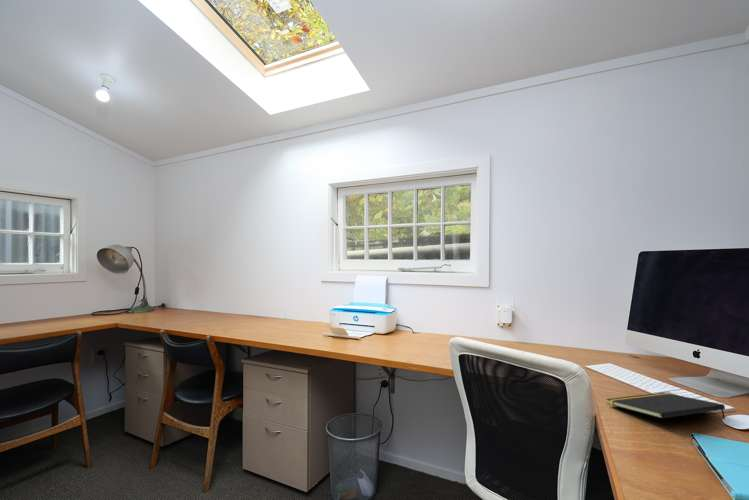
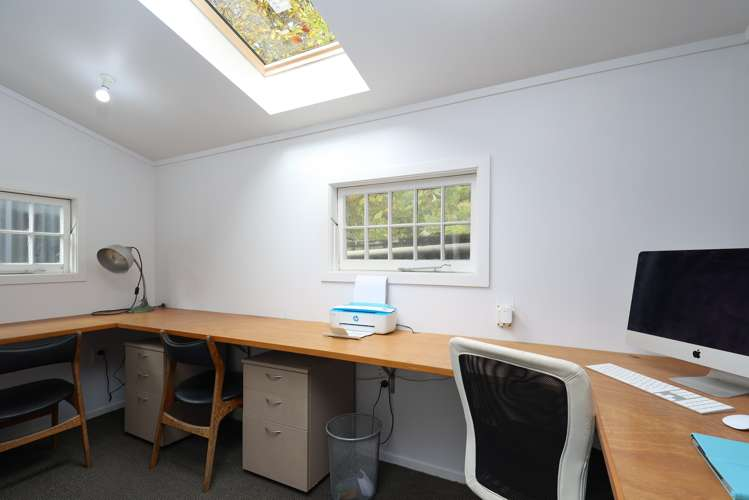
- notepad [606,391,726,420]
